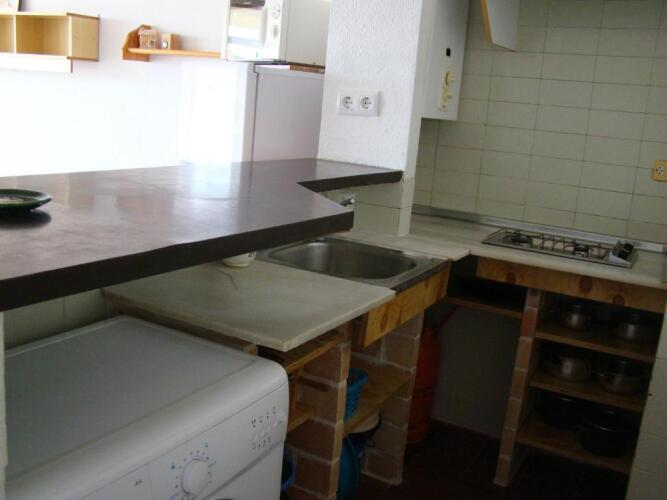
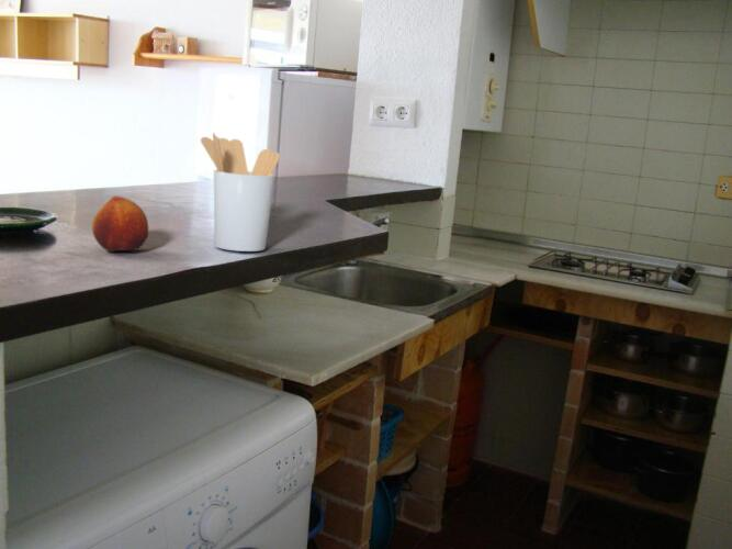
+ fruit [91,195,149,253]
+ utensil holder [200,132,281,253]
